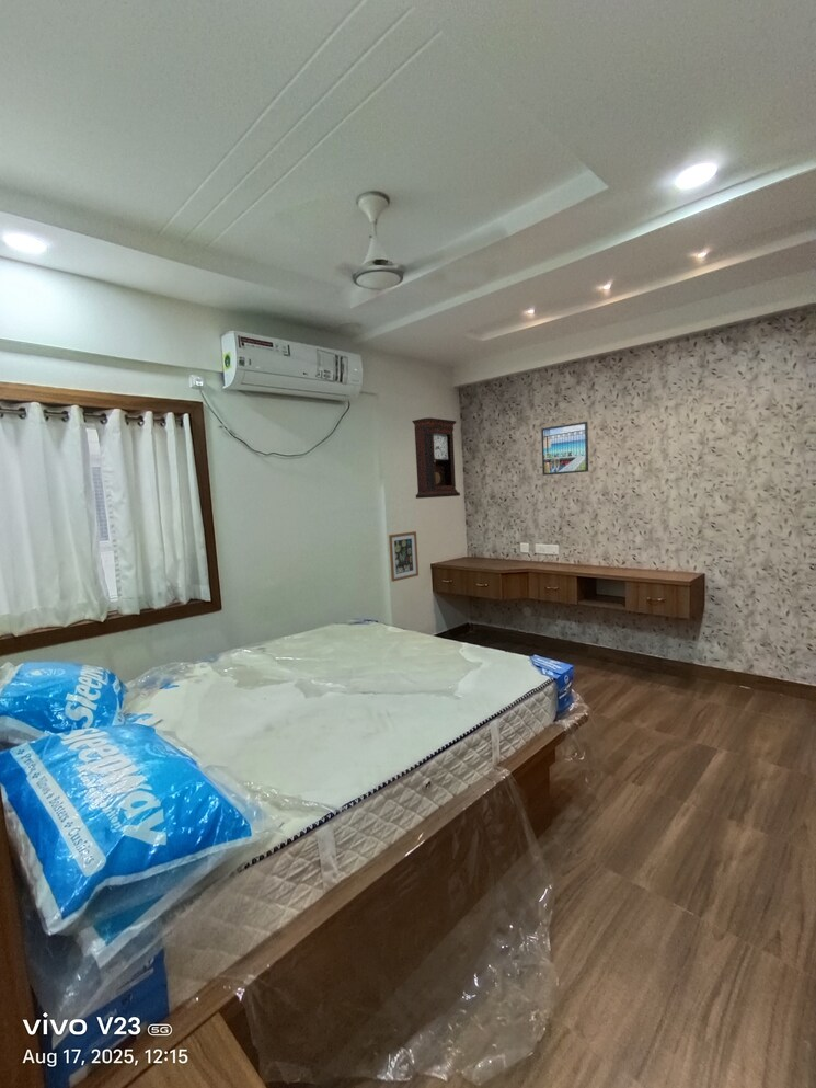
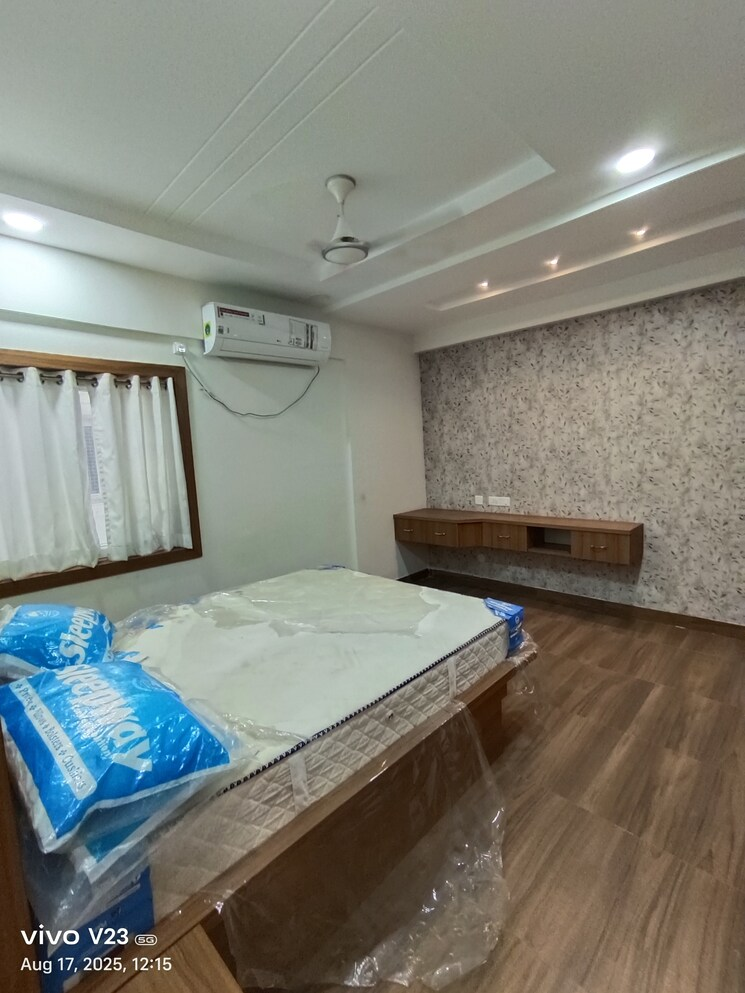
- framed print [540,421,589,477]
- wall art [388,530,420,583]
- pendulum clock [411,416,461,500]
